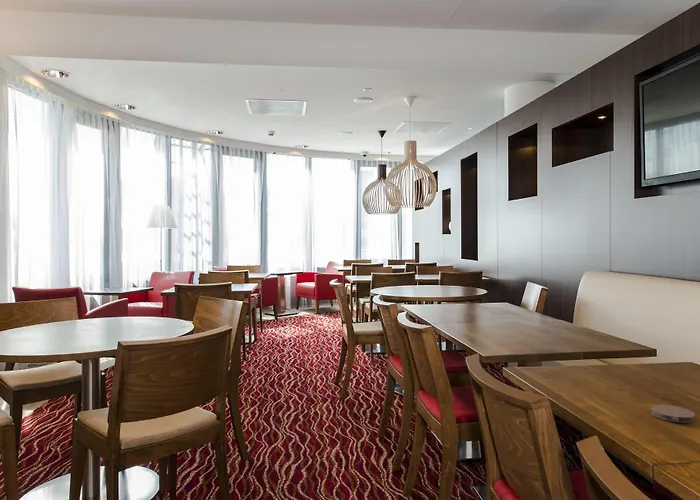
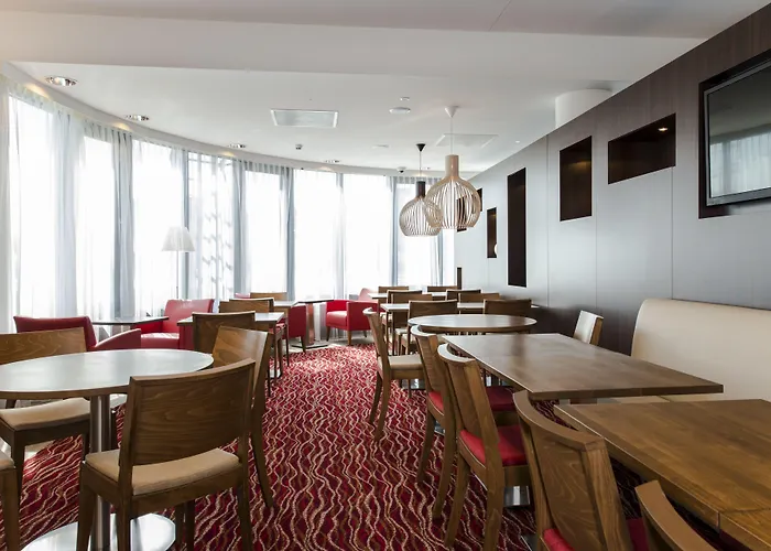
- coaster [650,404,696,424]
